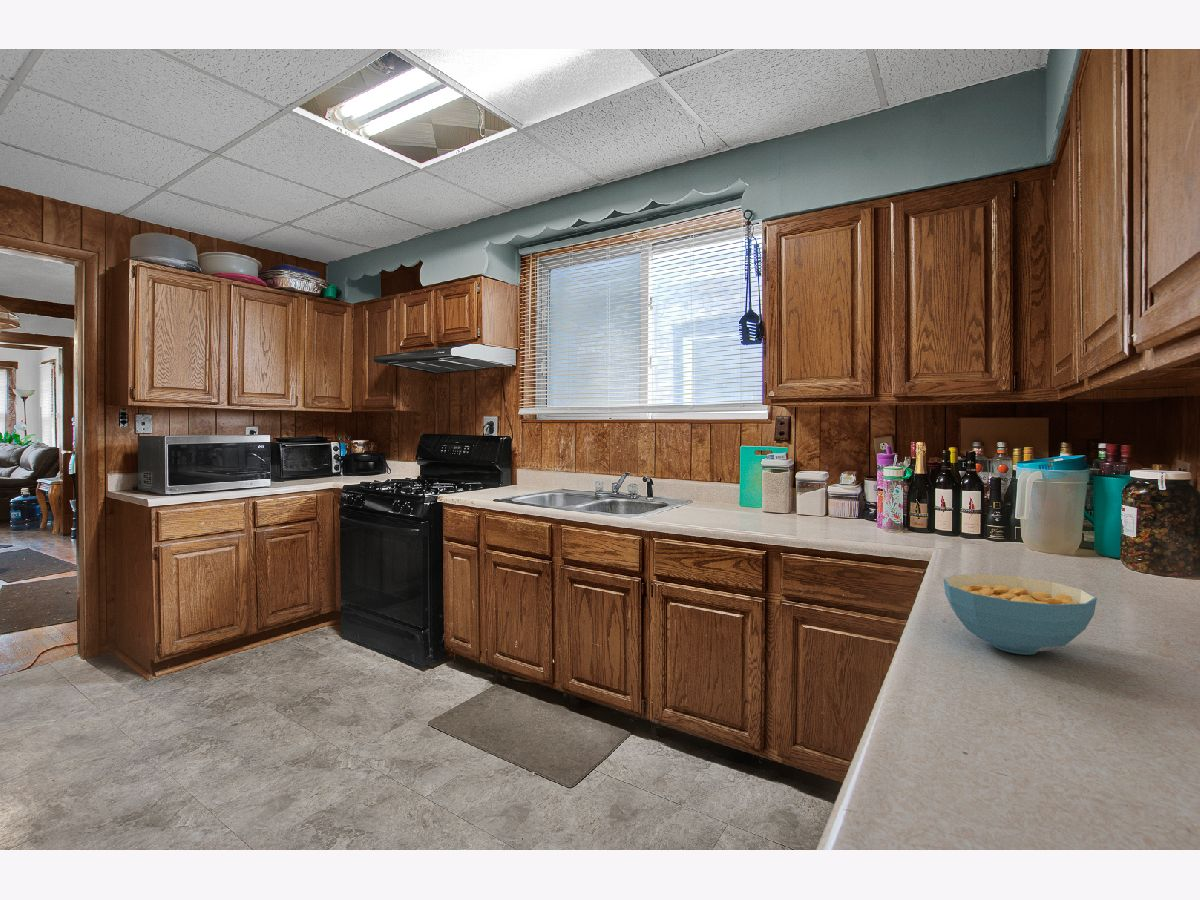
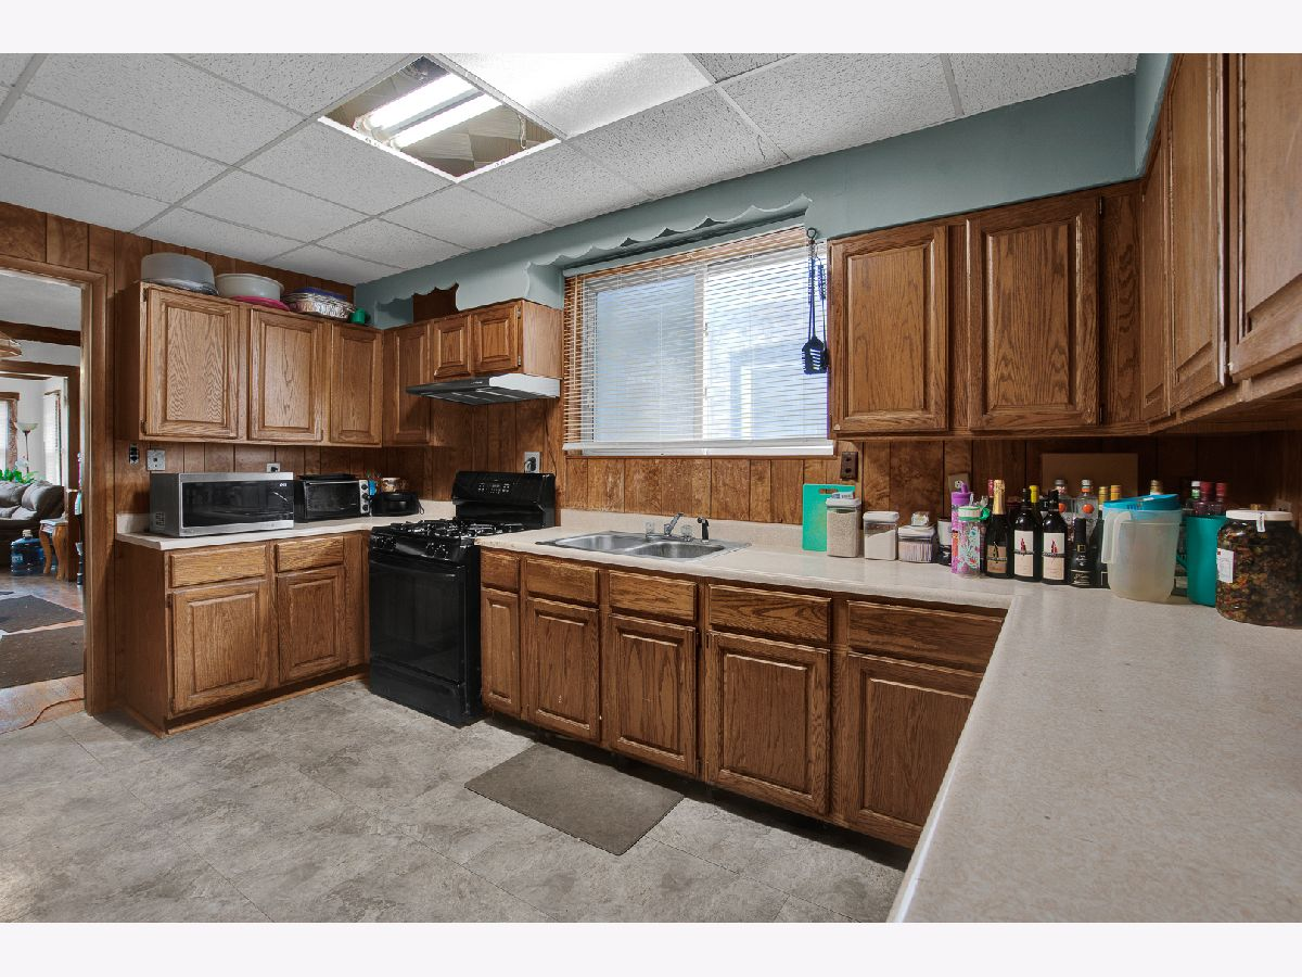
- cereal bowl [942,573,1098,656]
